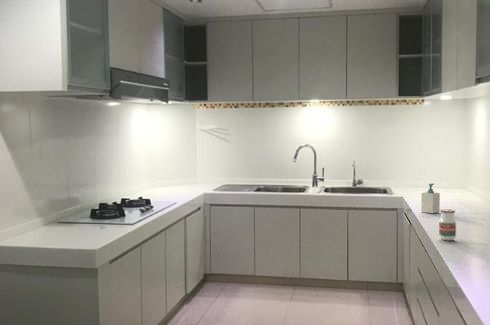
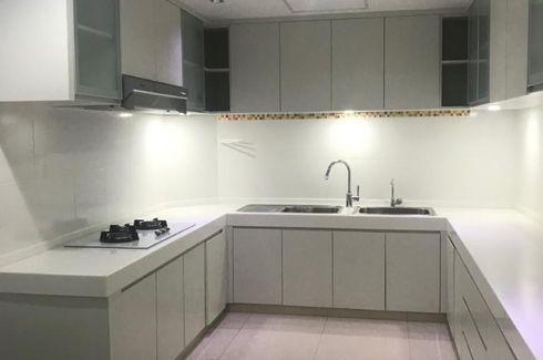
- soap bottle [420,183,441,214]
- jar [438,208,457,241]
